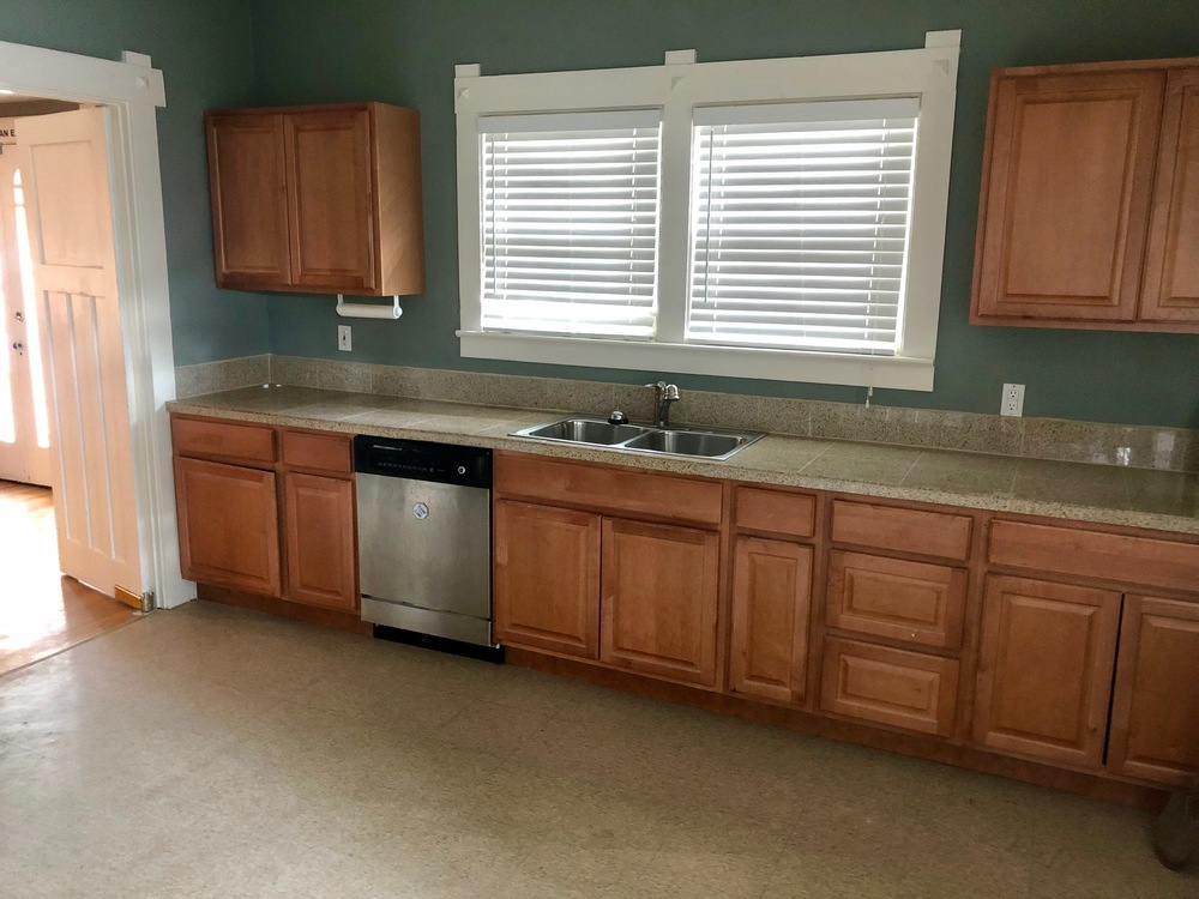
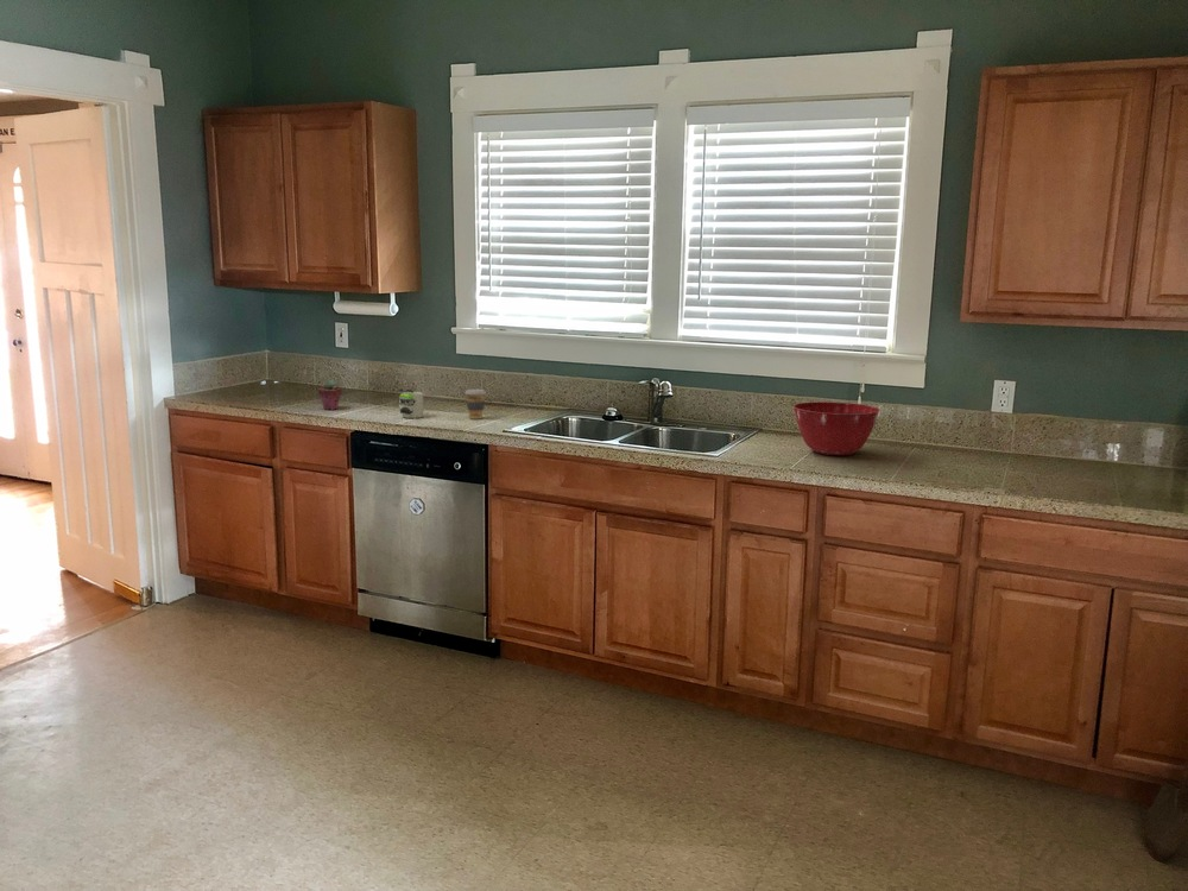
+ mug [397,387,424,419]
+ coffee cup [463,388,487,421]
+ potted succulent [317,379,342,411]
+ mixing bowl [792,400,880,456]
